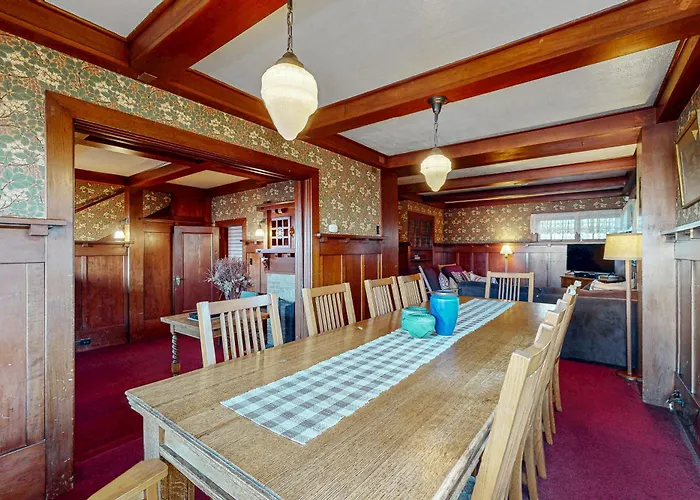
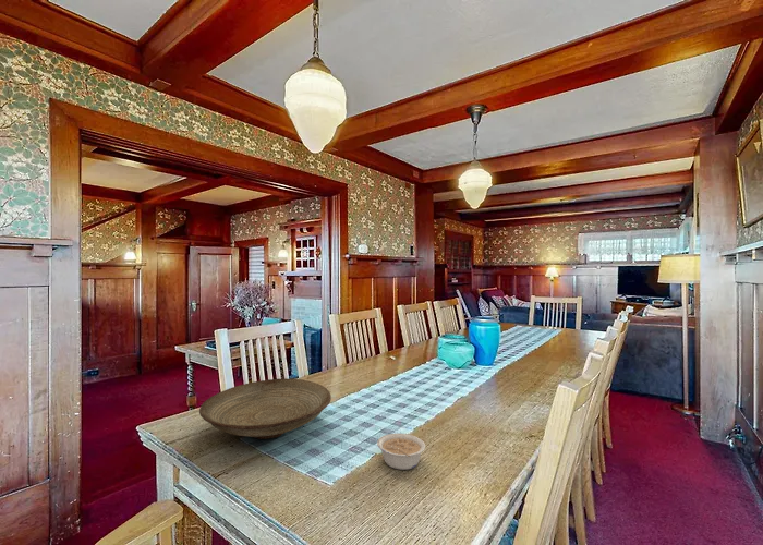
+ decorative bowl [198,377,332,440]
+ legume [376,433,426,471]
